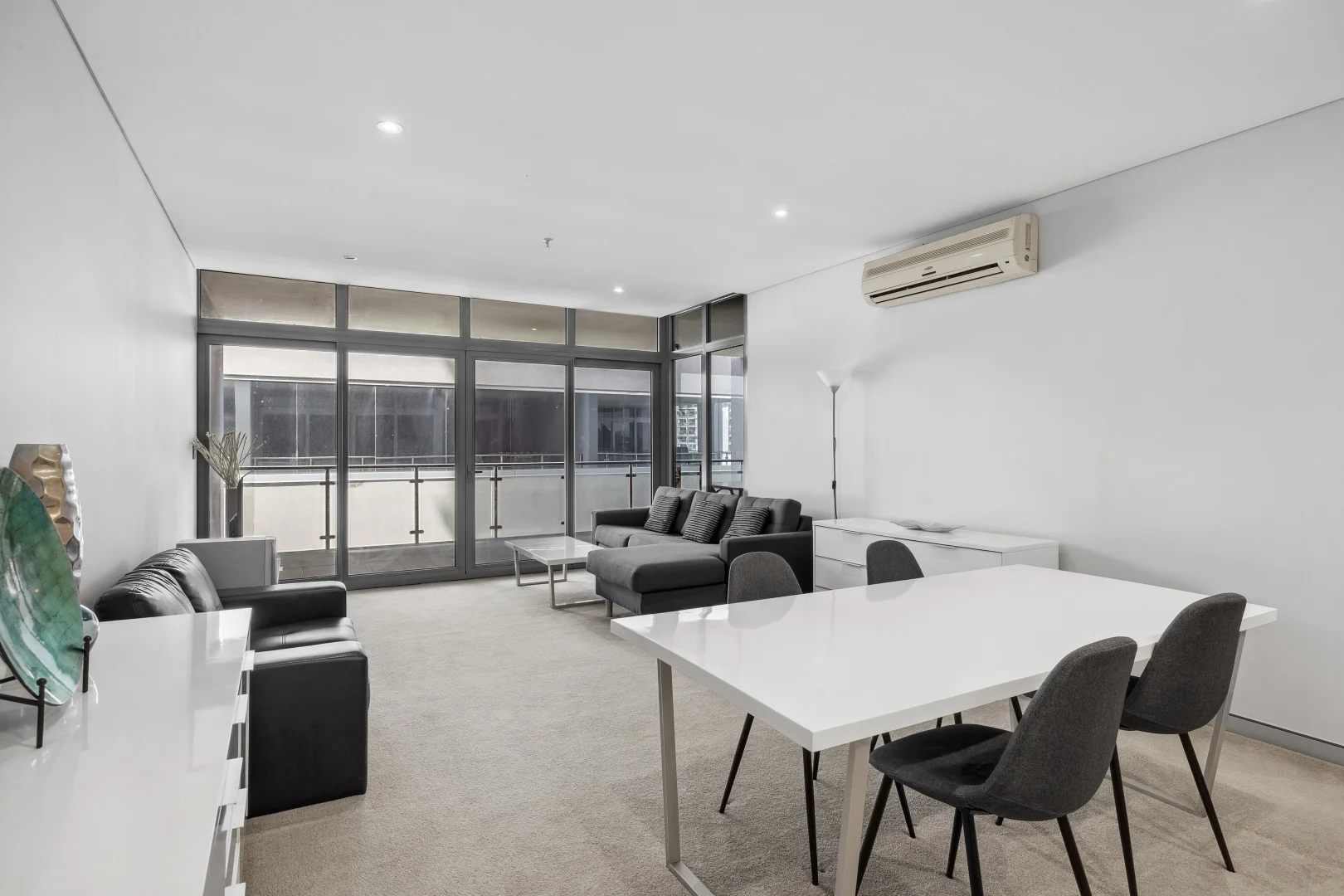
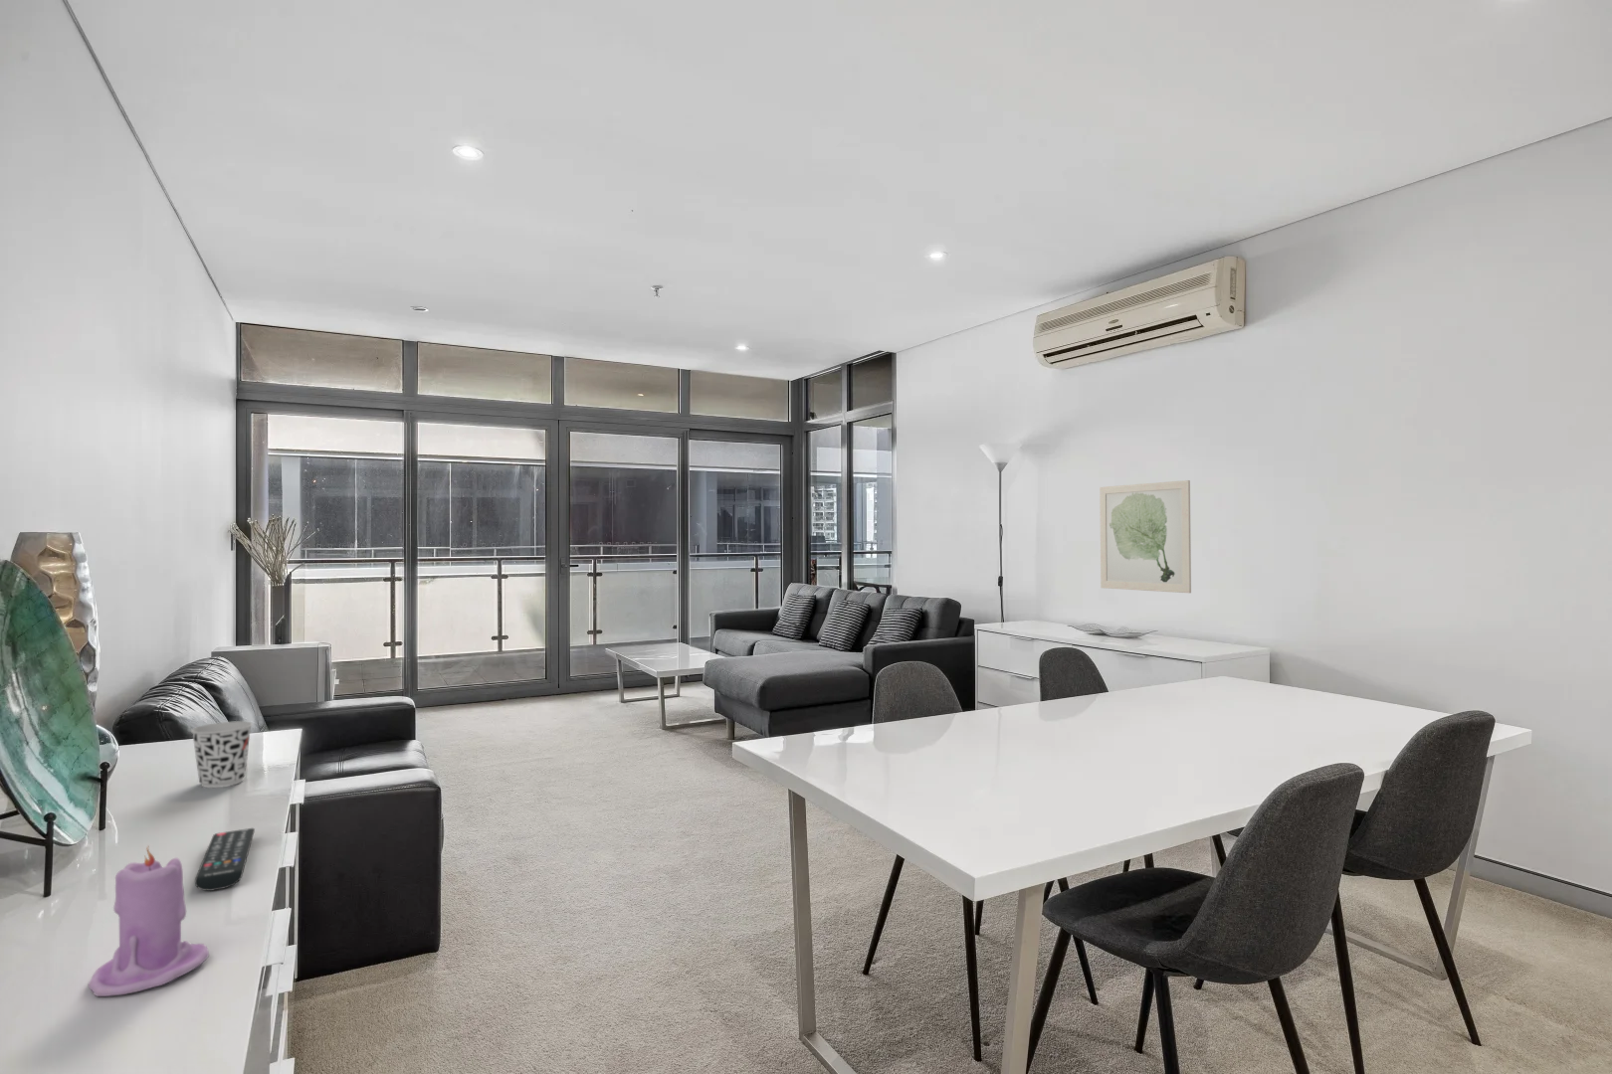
+ cup [190,720,254,789]
+ wall art [1099,479,1192,593]
+ candle [88,844,210,997]
+ remote control [194,827,255,892]
